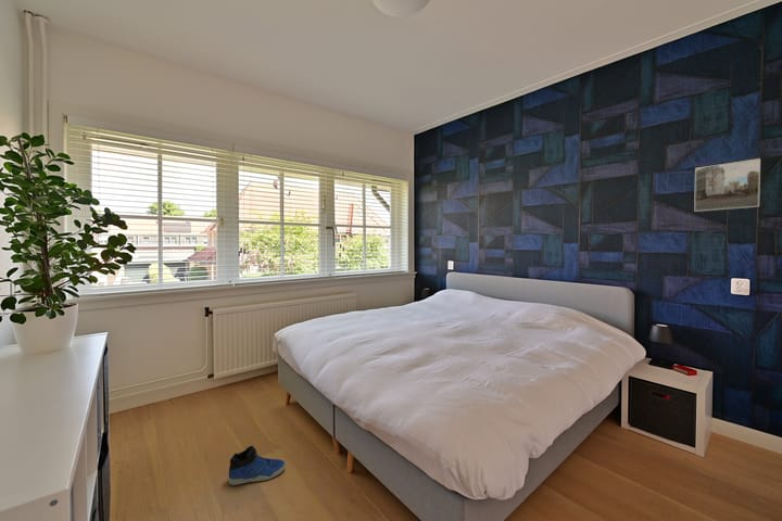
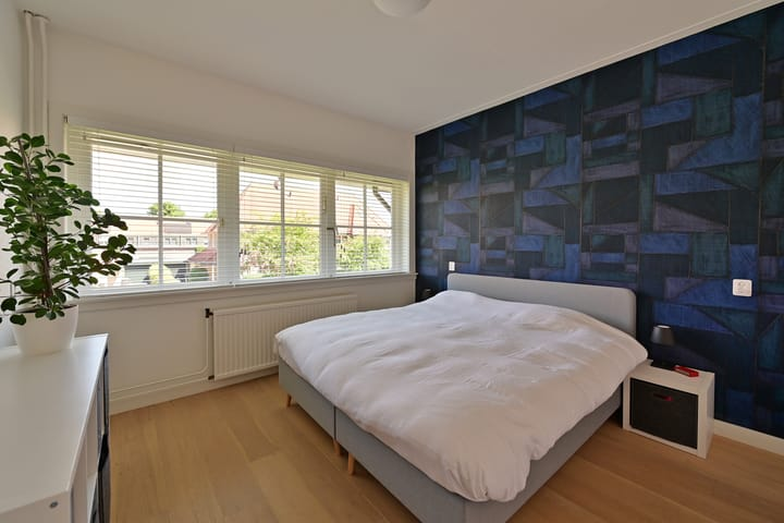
- sneaker [228,445,287,486]
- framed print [693,157,761,213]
